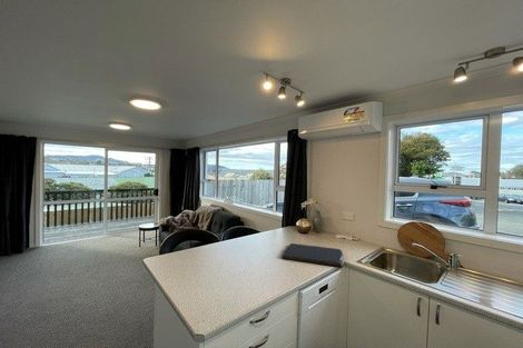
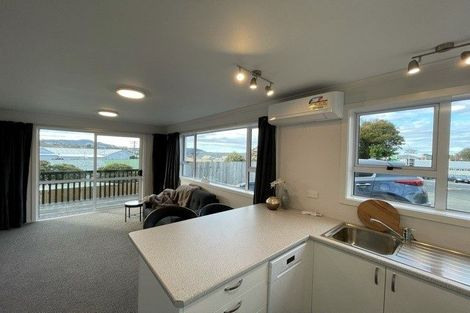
- cutting board [280,242,344,268]
